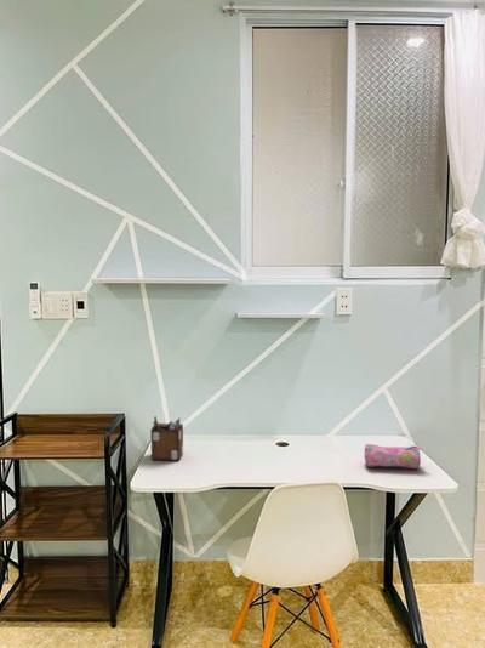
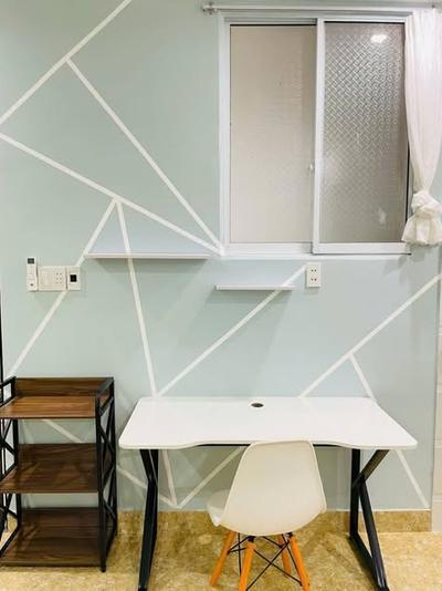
- pencil case [363,443,423,471]
- desk organizer [149,415,184,462]
